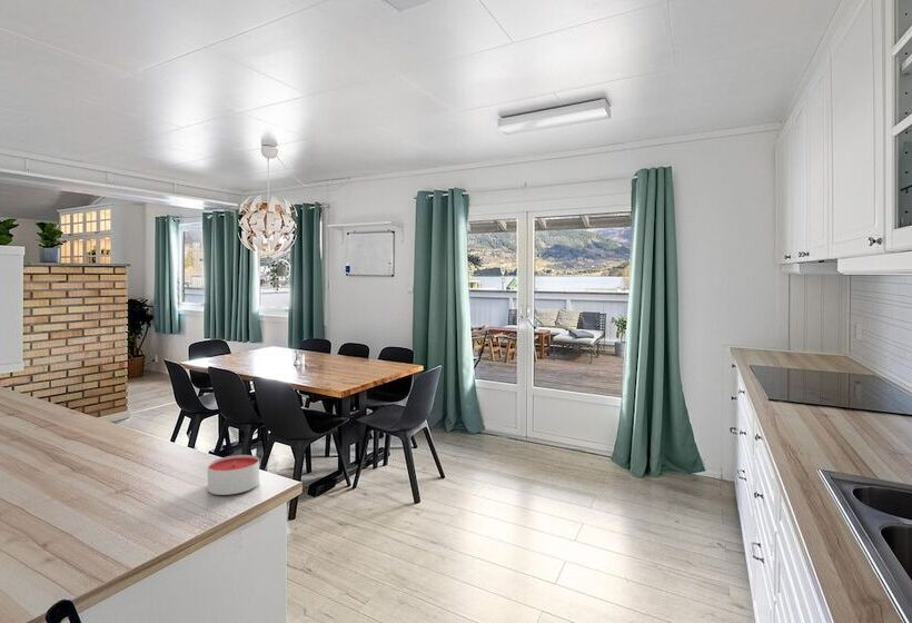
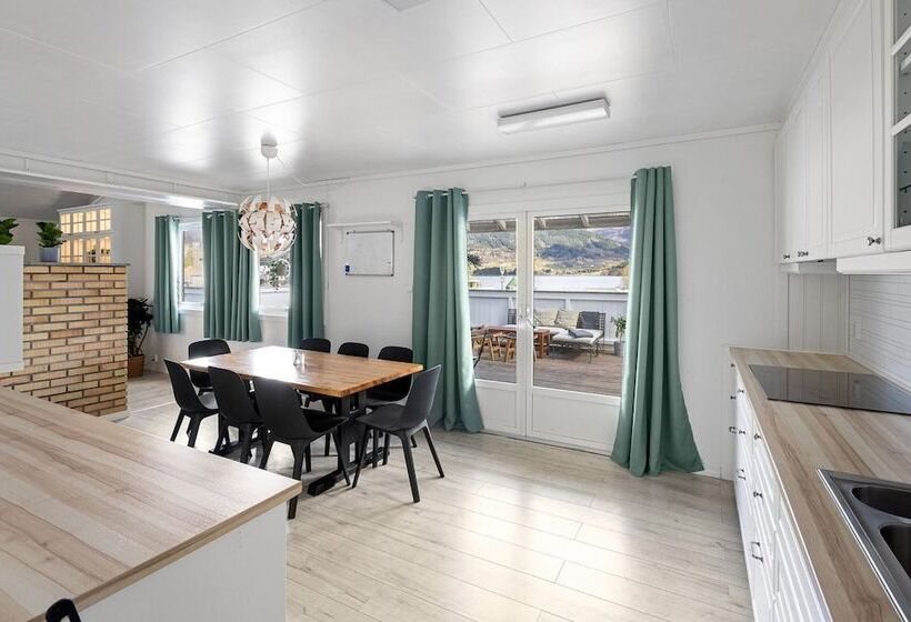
- candle [207,454,260,496]
